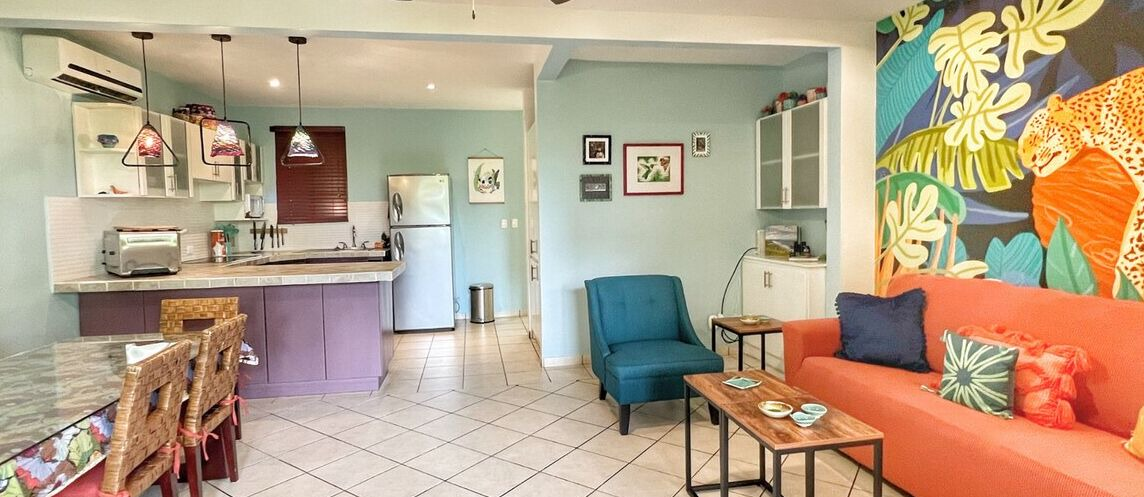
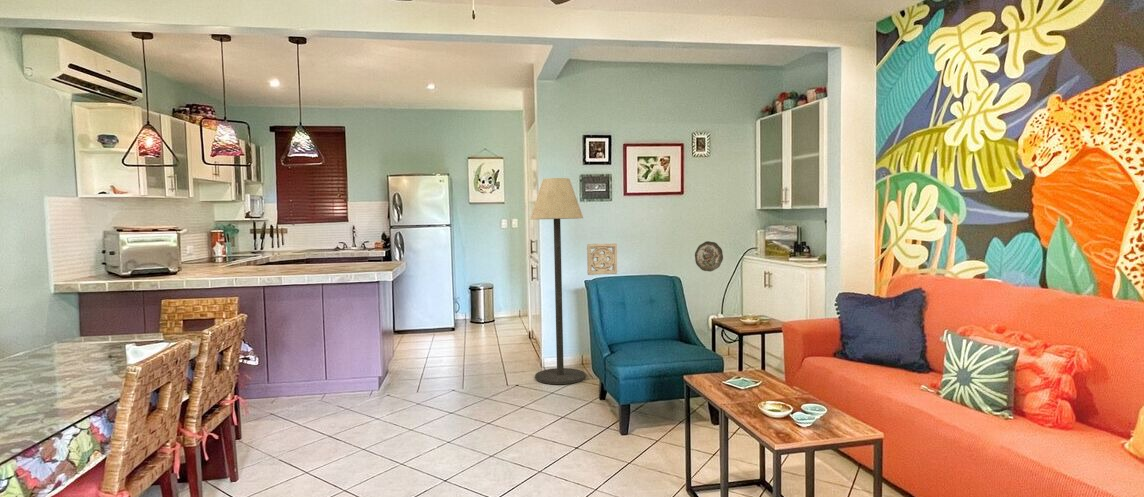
+ wall ornament [586,243,618,276]
+ floor lamp [530,177,587,385]
+ decorative plate [694,240,724,273]
